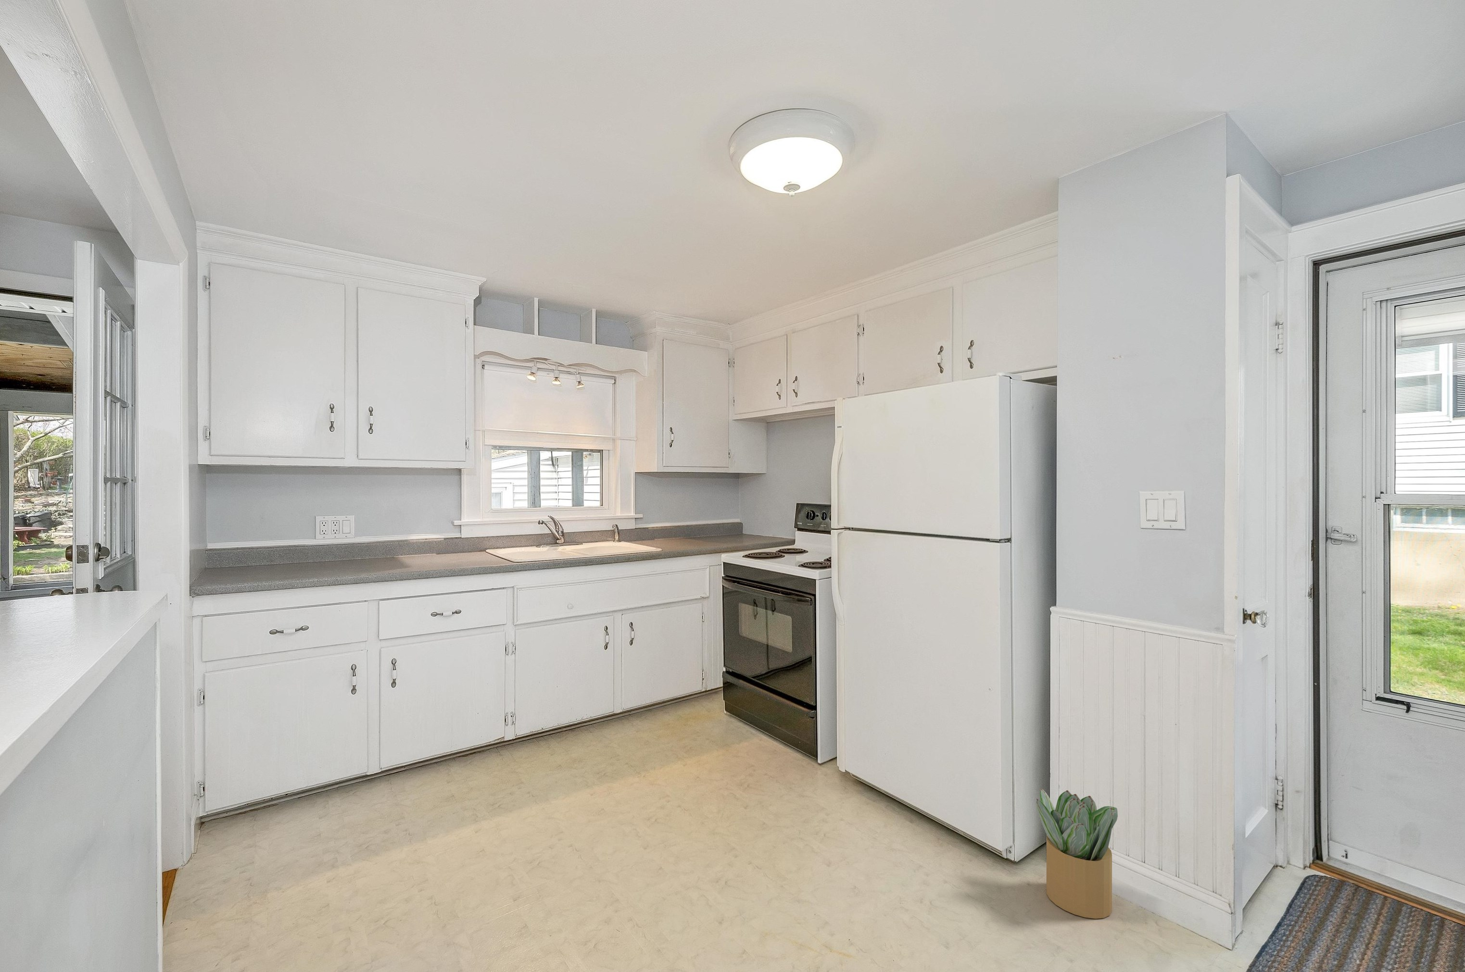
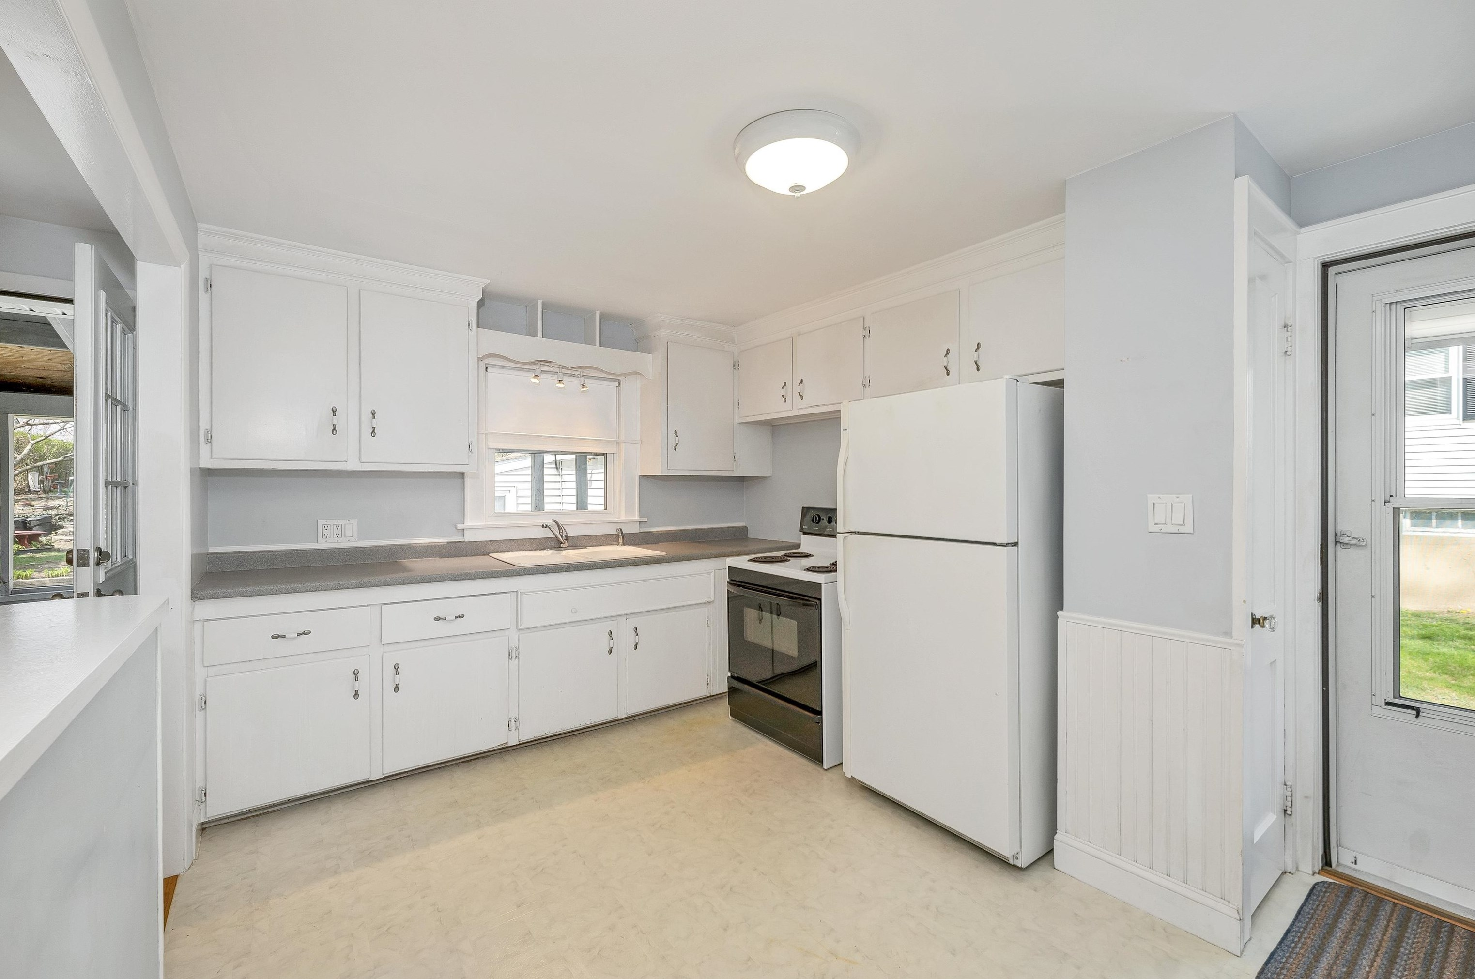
- potted plant [1035,789,1118,919]
